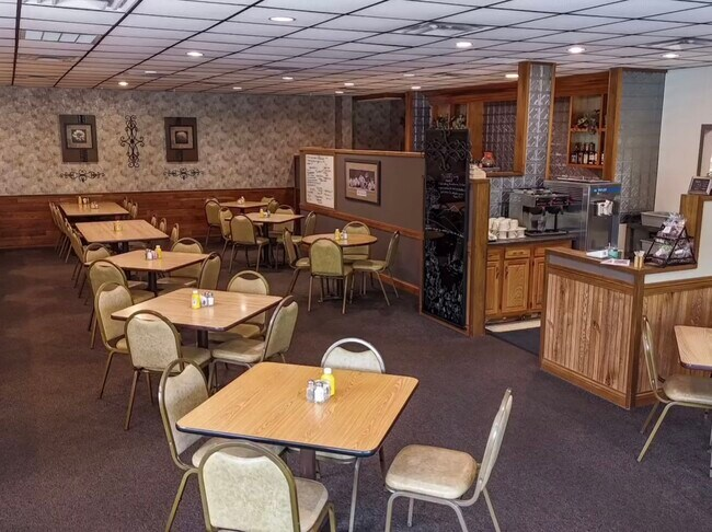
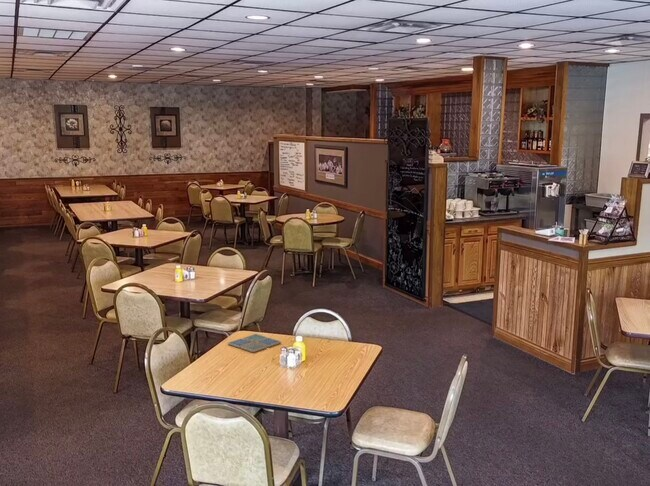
+ drink coaster [227,333,282,353]
